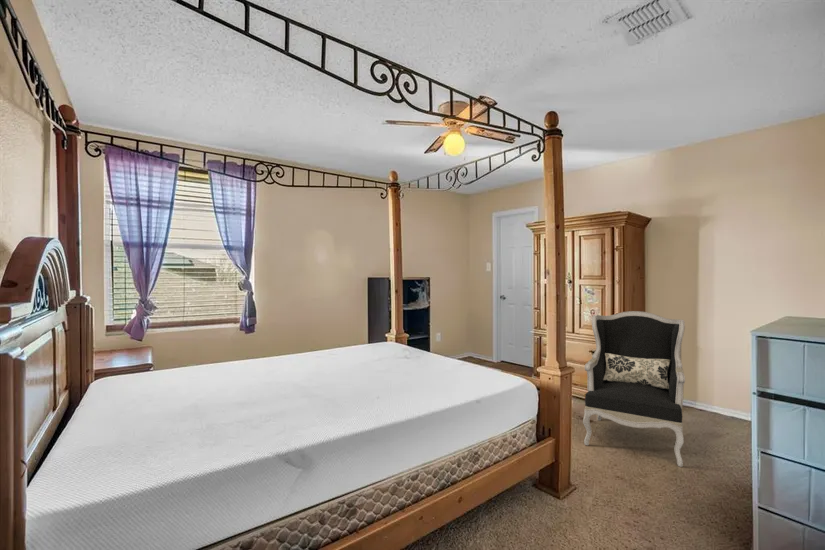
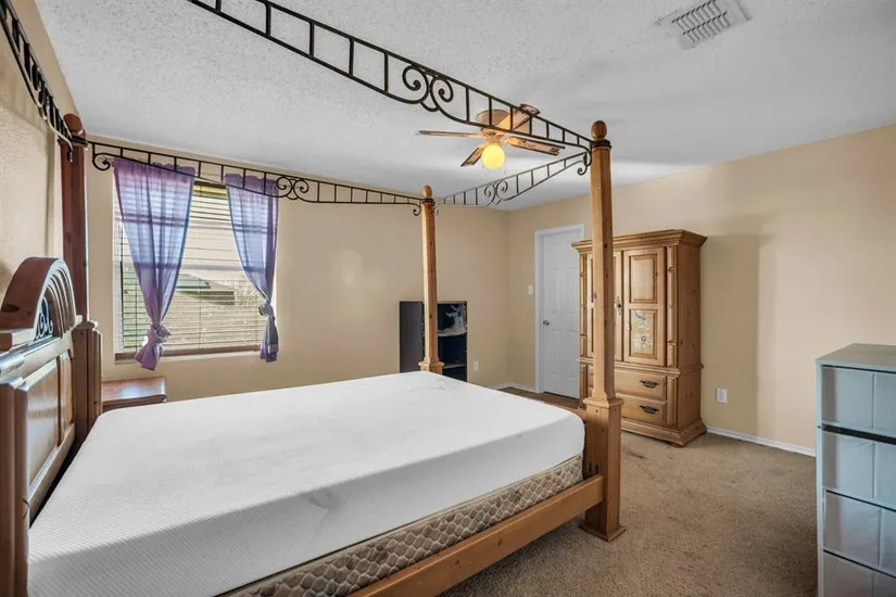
- armchair [582,310,686,468]
